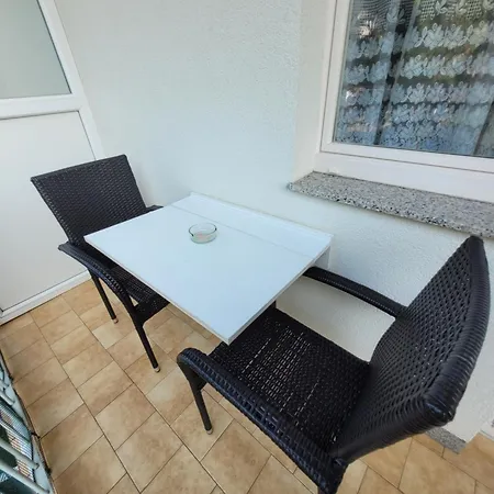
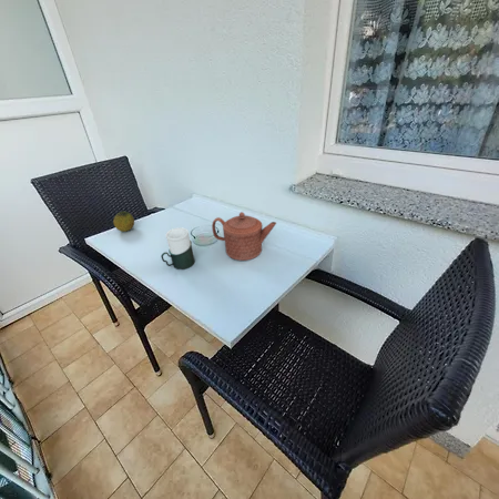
+ cup [160,226,195,271]
+ teapot [211,211,277,262]
+ fruit [112,211,135,233]
